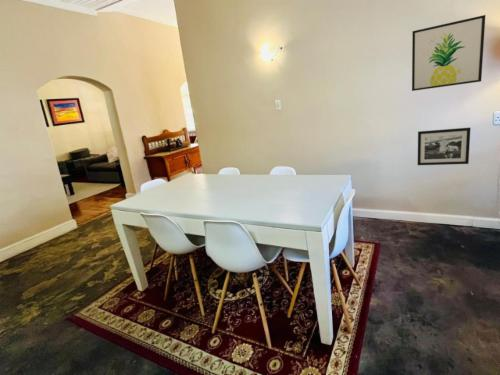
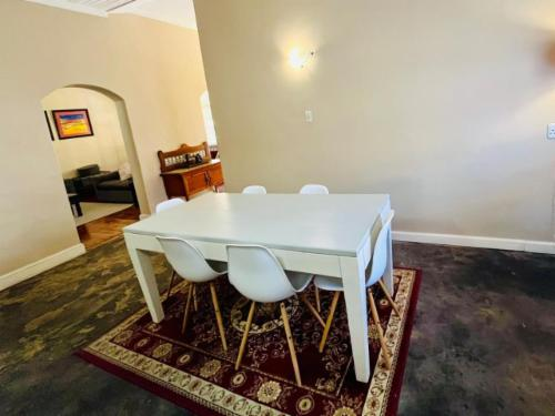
- wall art [411,14,486,92]
- picture frame [417,127,472,166]
